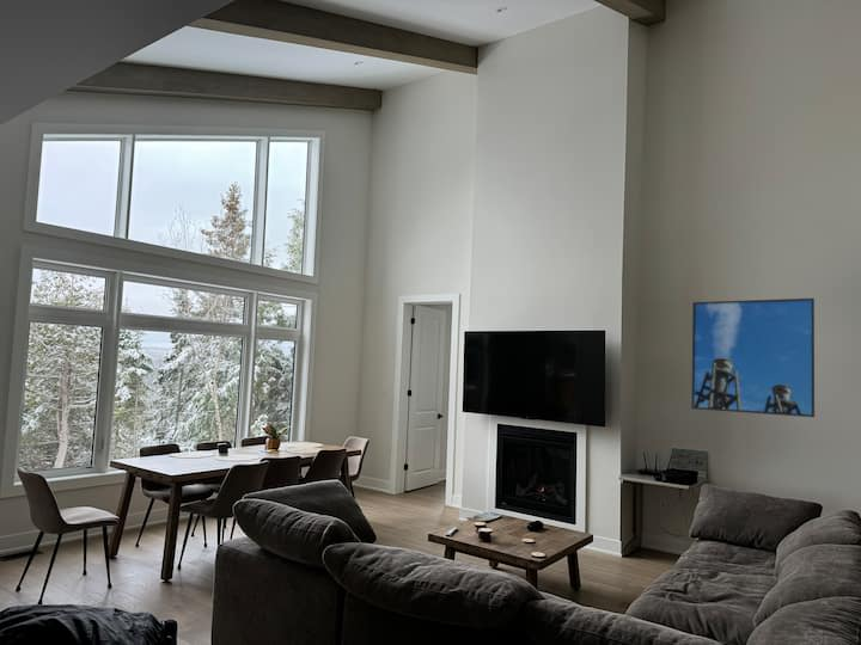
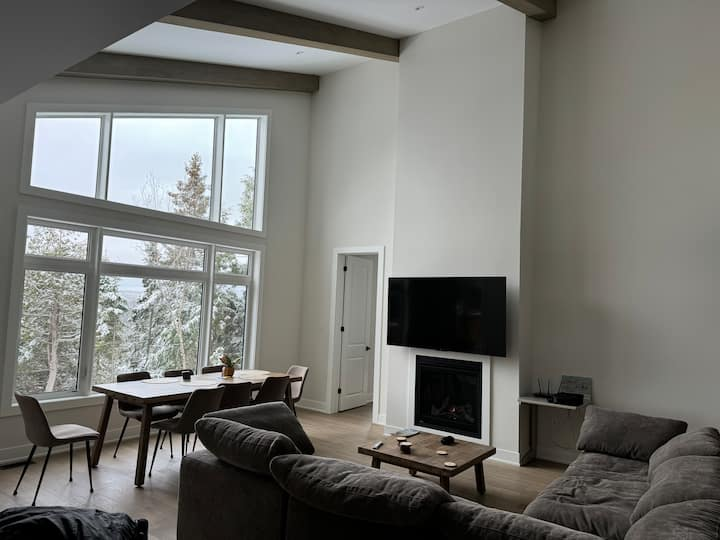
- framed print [690,297,816,418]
